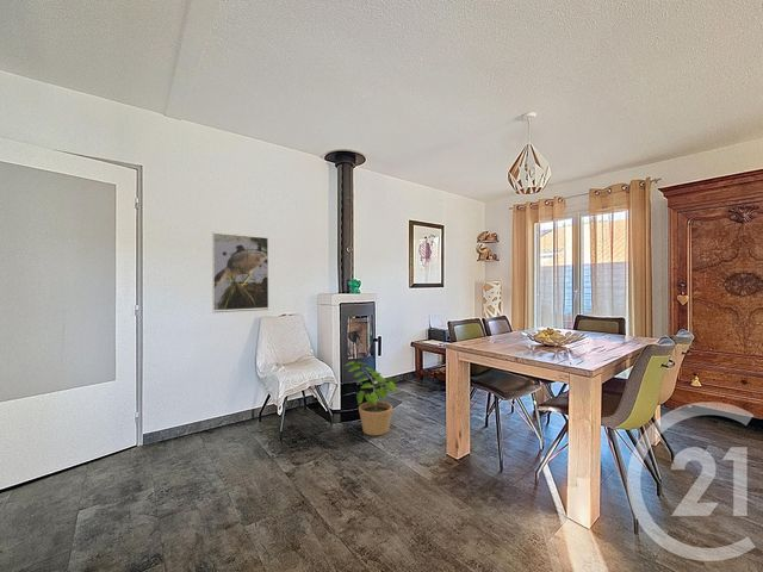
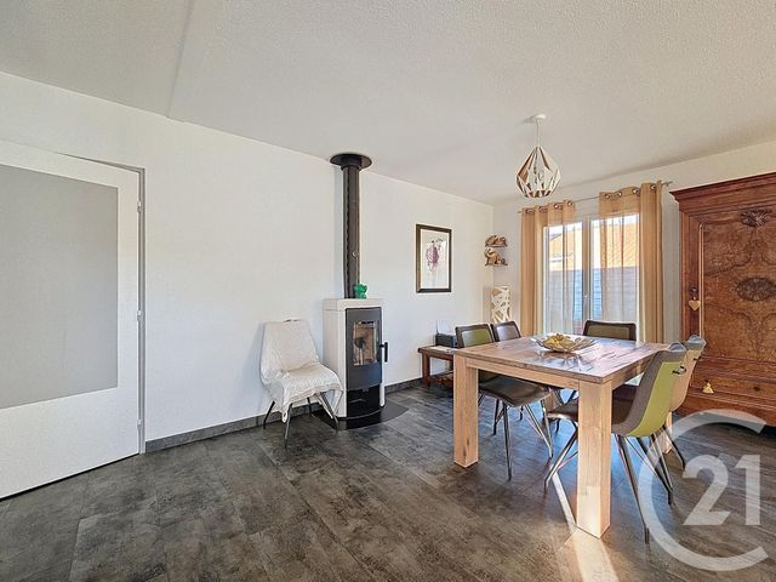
- potted plant [343,360,398,436]
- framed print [211,231,269,315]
